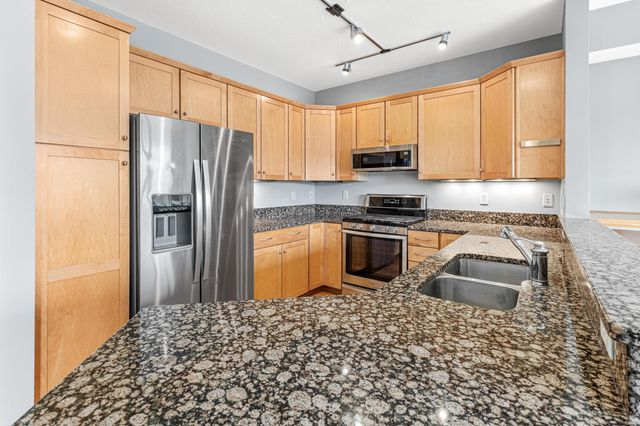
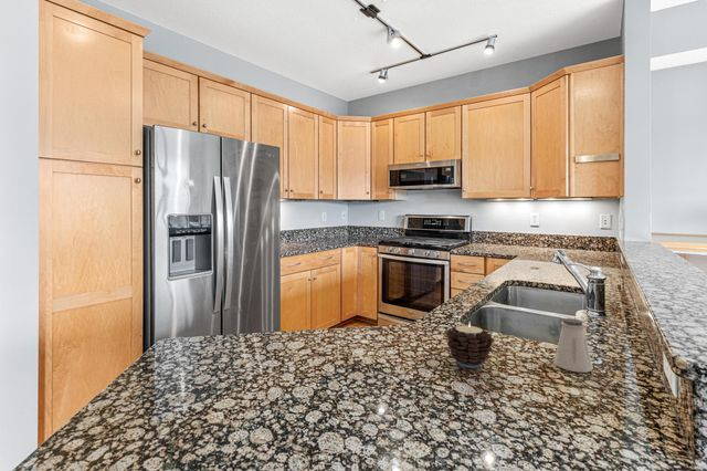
+ candle [445,322,494,369]
+ saltshaker [552,317,593,374]
